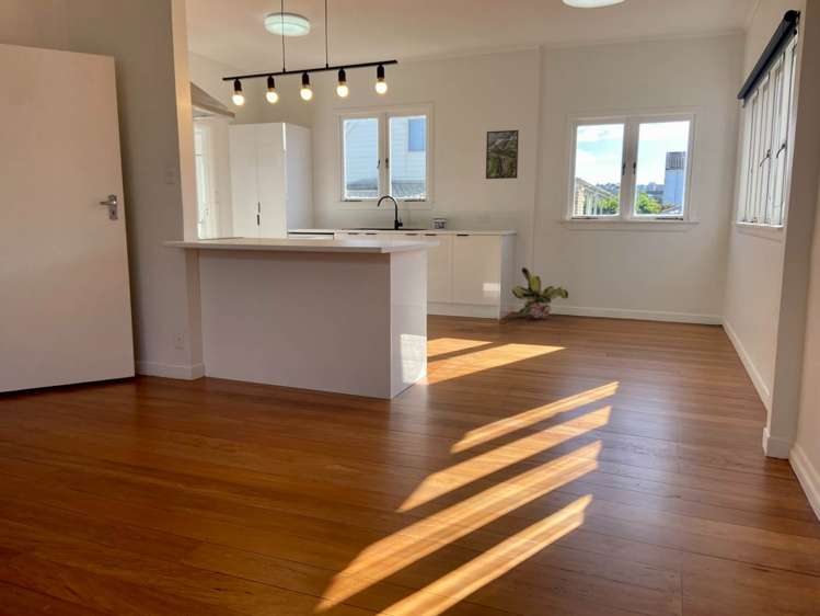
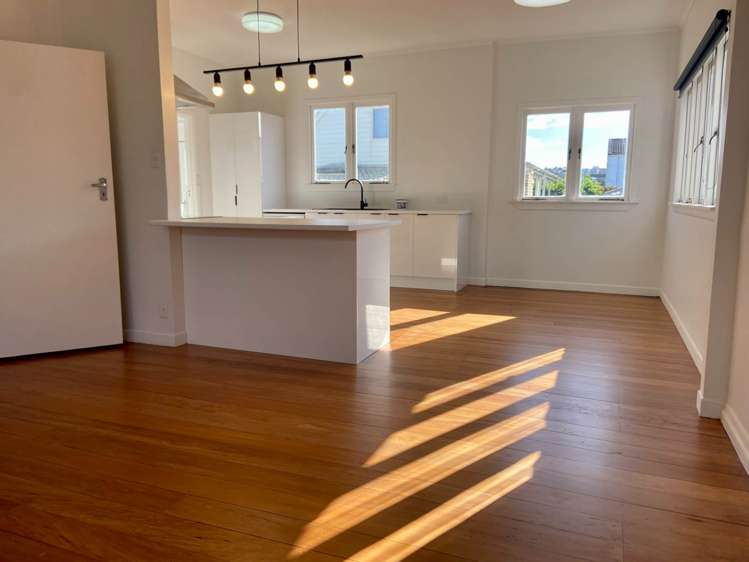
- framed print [485,129,520,180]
- decorative plant [511,266,569,320]
